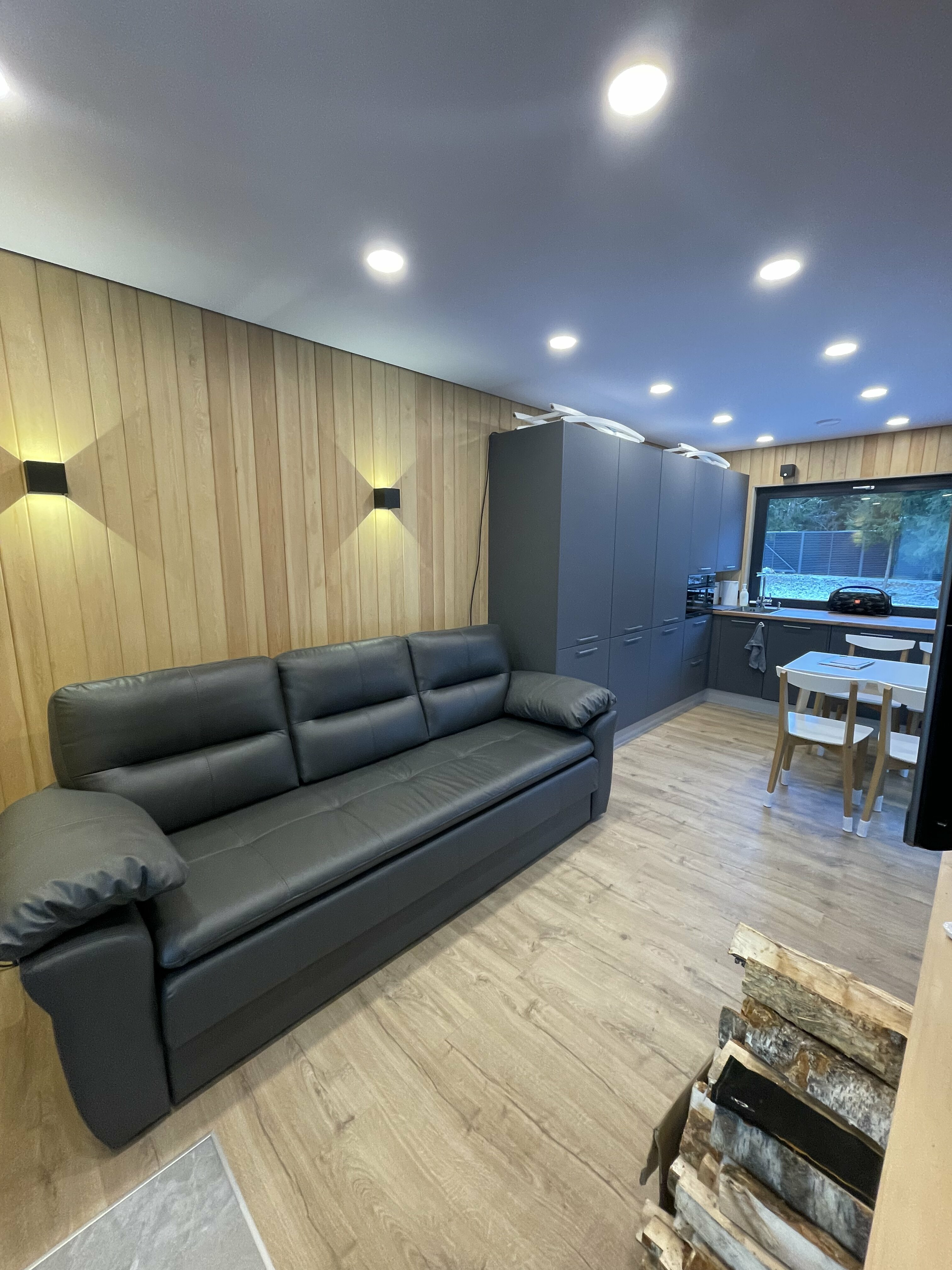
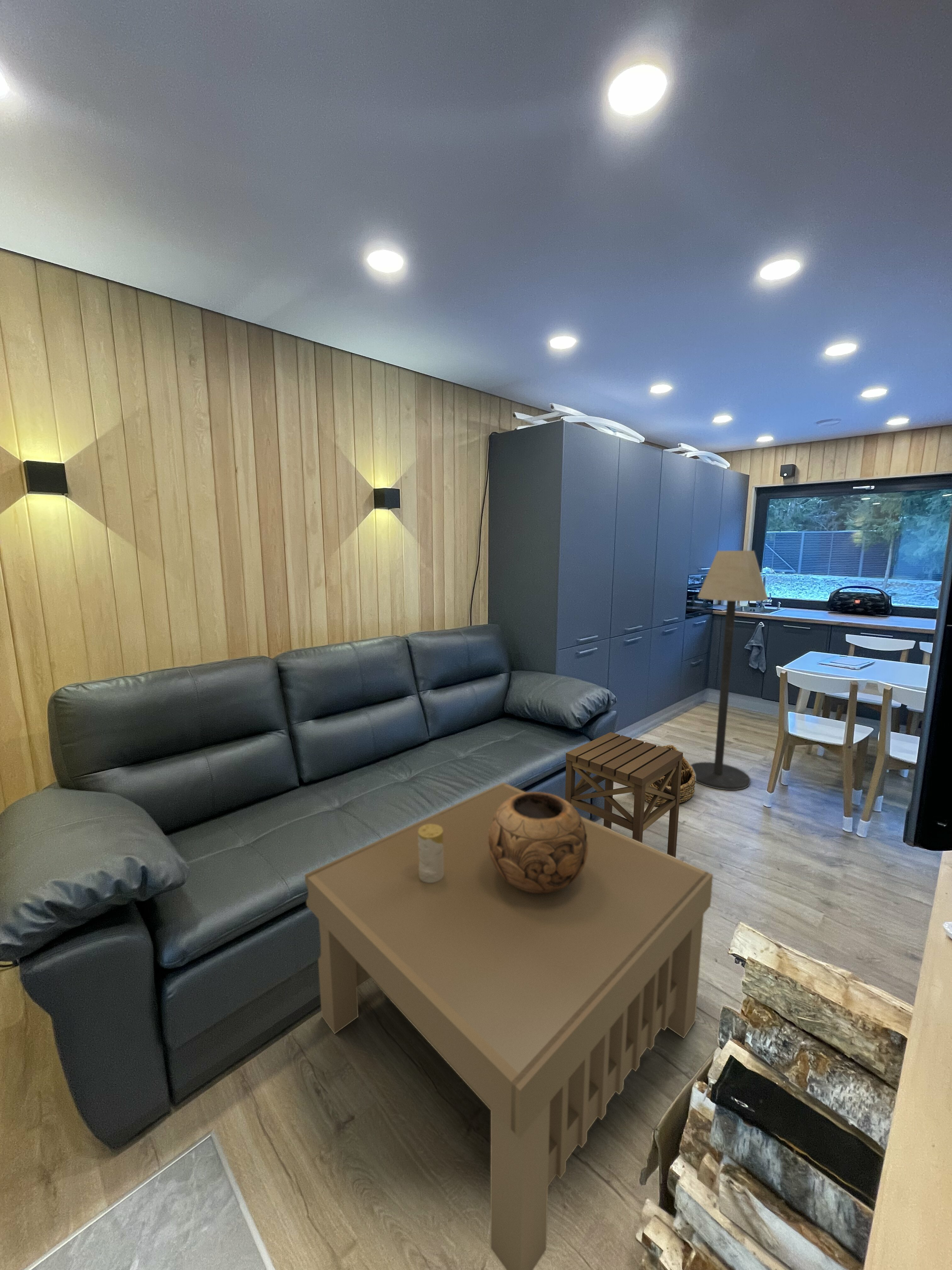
+ decorative bowl [488,792,588,893]
+ floor lamp [690,550,768,790]
+ candle [418,824,444,883]
+ side table [565,732,683,858]
+ basket [632,745,696,806]
+ coffee table [304,782,713,1270]
